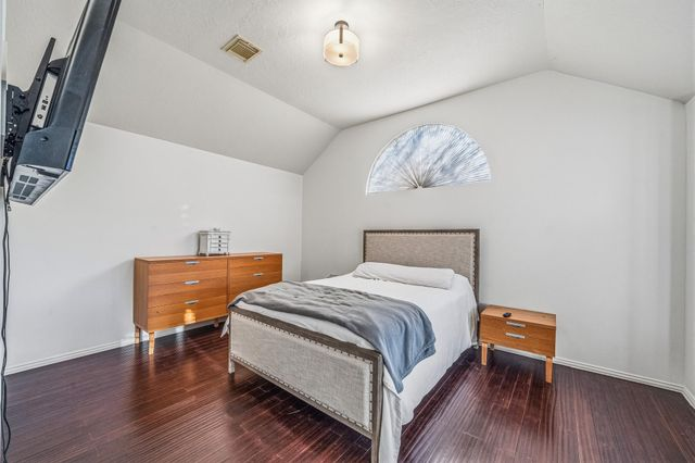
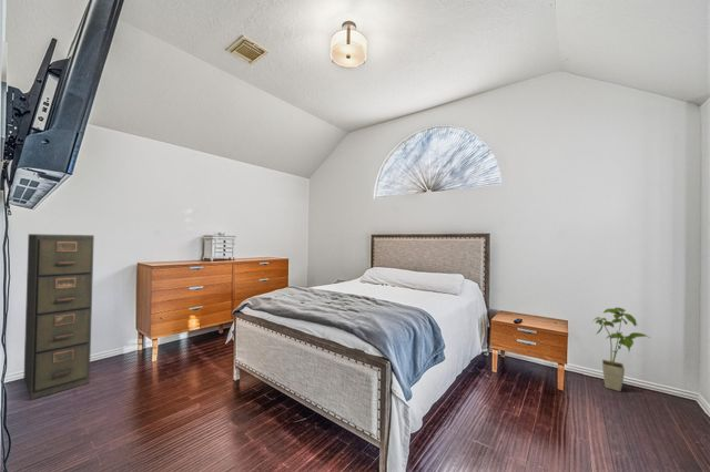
+ filing cabinet [22,233,95,401]
+ house plant [591,307,652,392]
